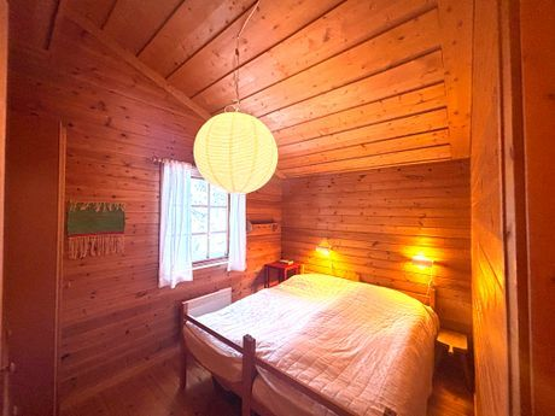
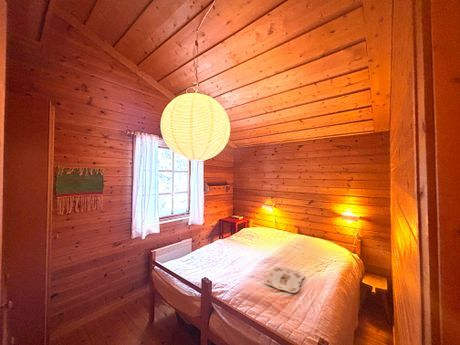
+ serving tray [263,266,305,294]
